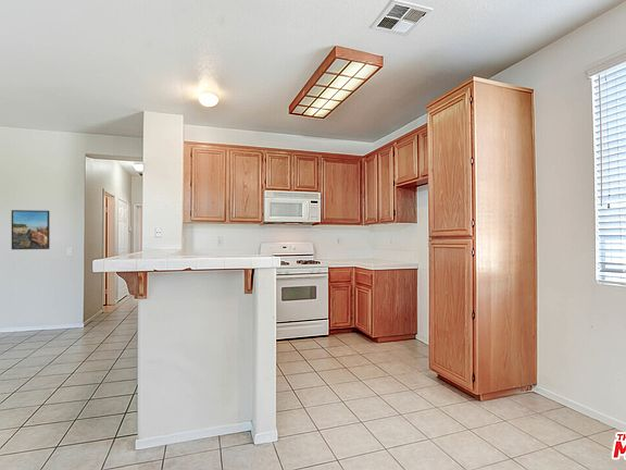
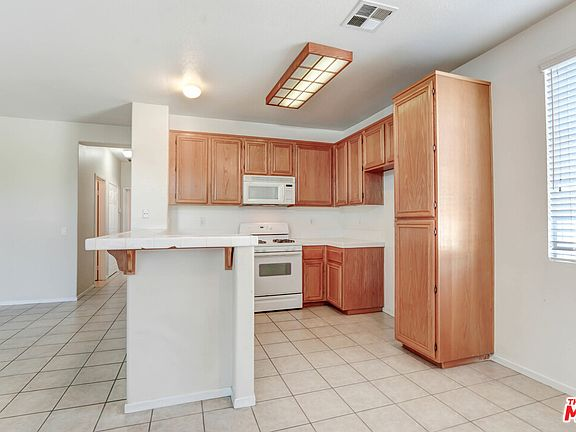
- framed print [11,209,51,250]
